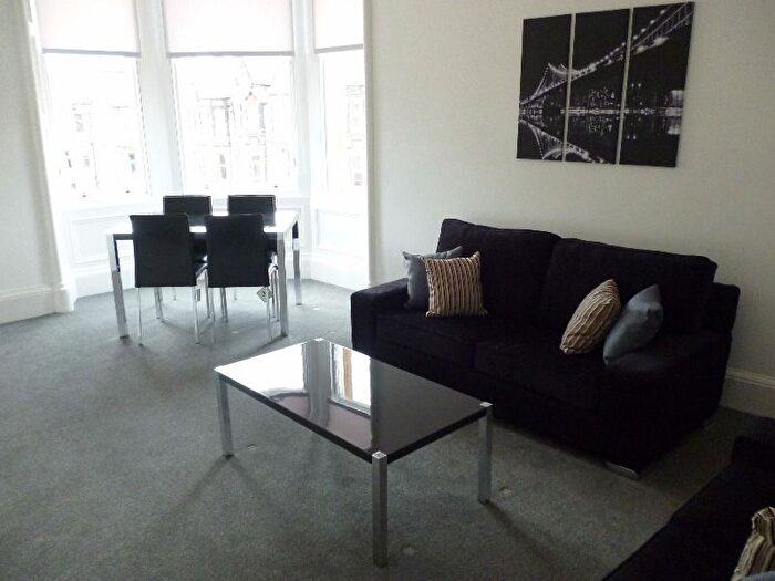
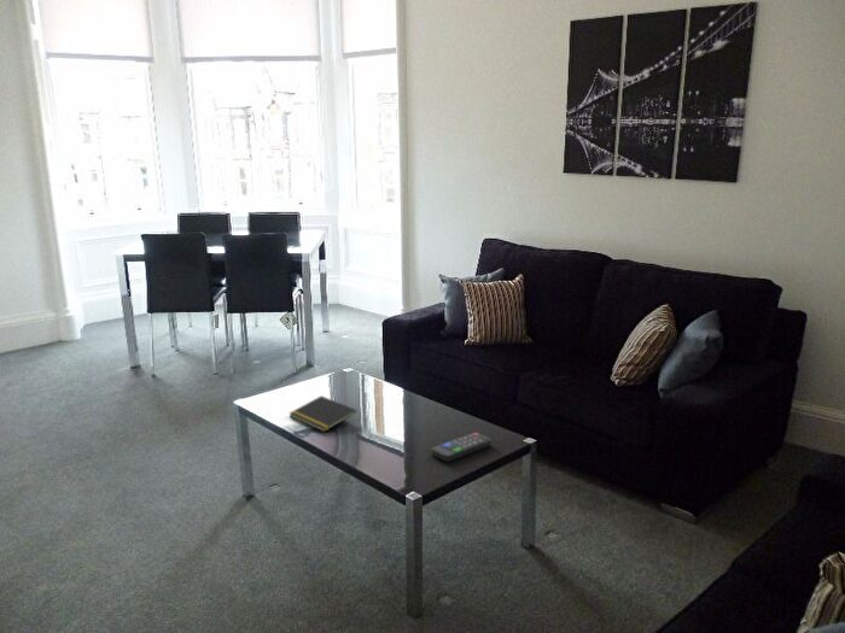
+ remote control [431,432,493,463]
+ notepad [289,394,359,433]
